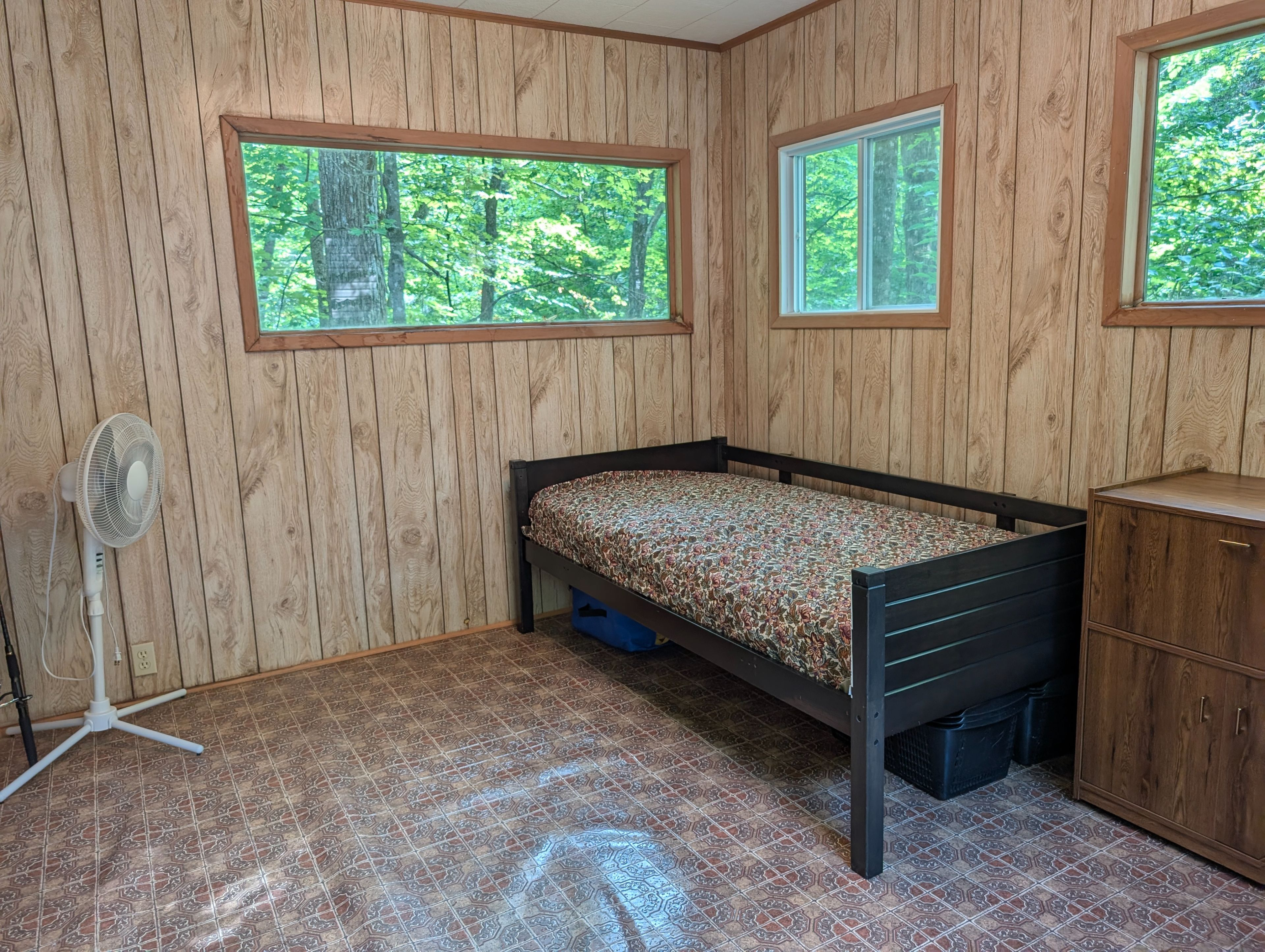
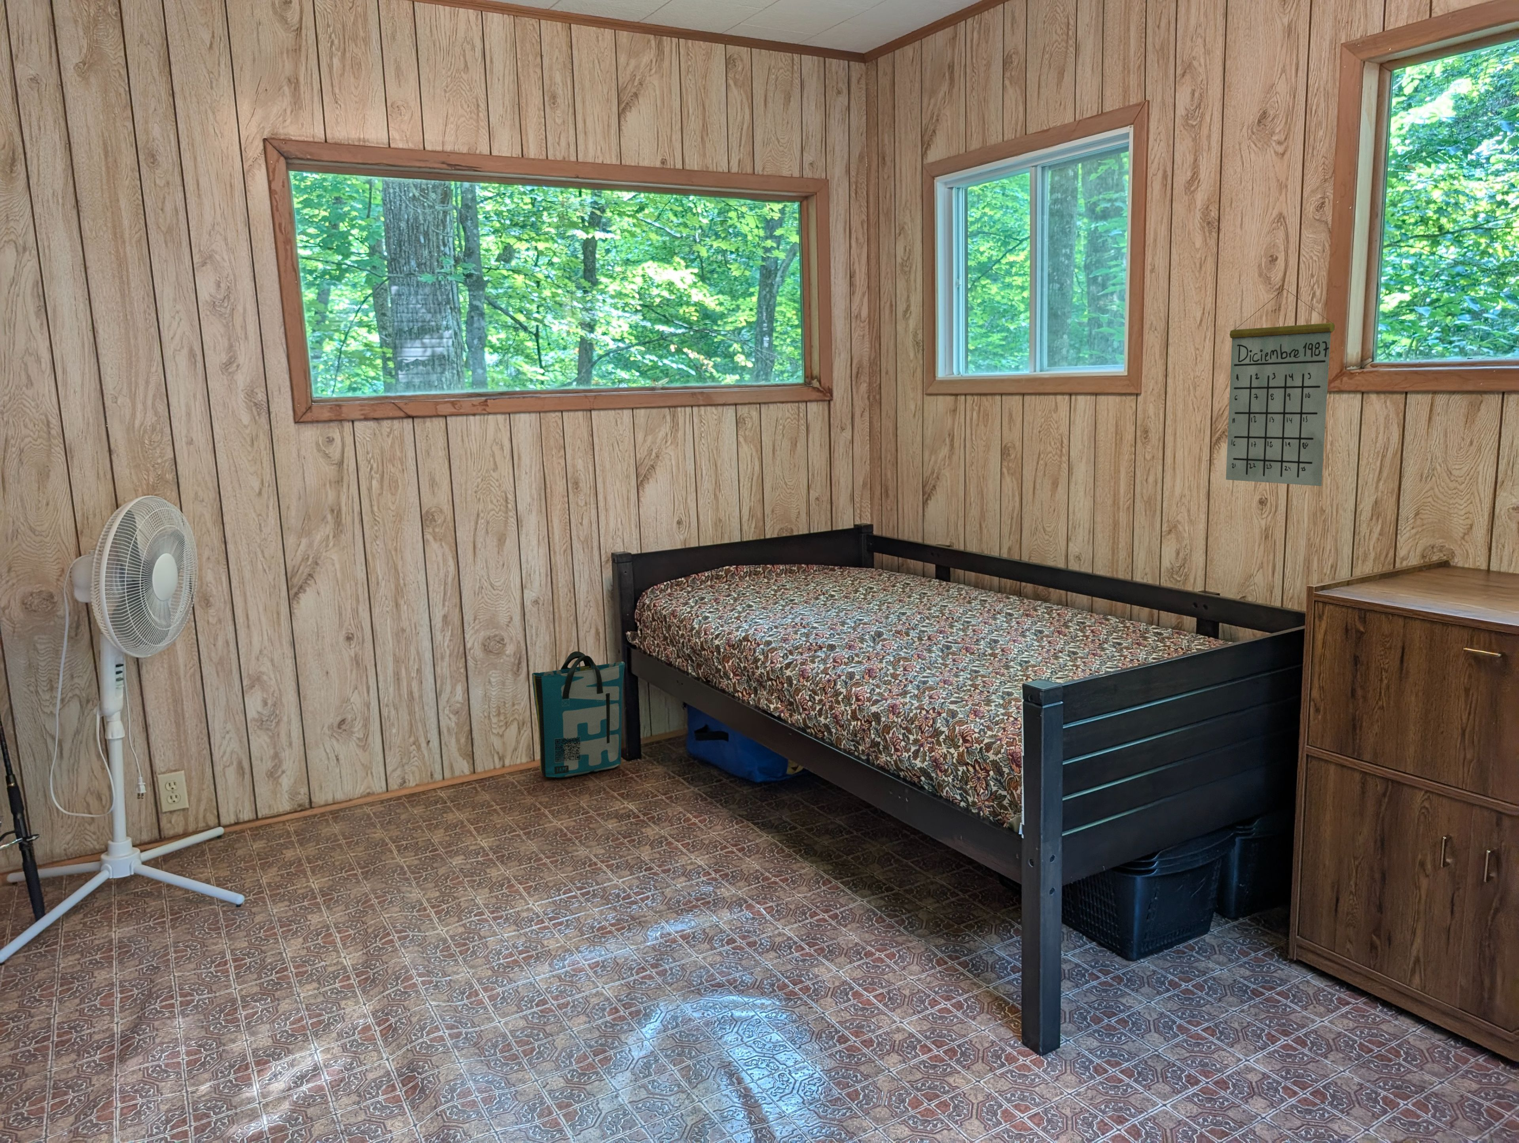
+ tote bag [532,651,626,779]
+ calendar [1226,288,1335,486]
